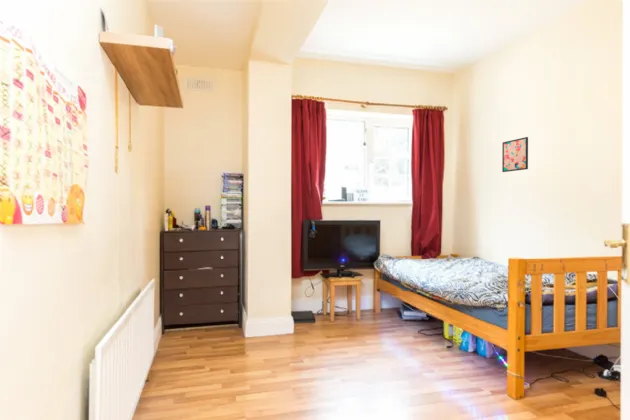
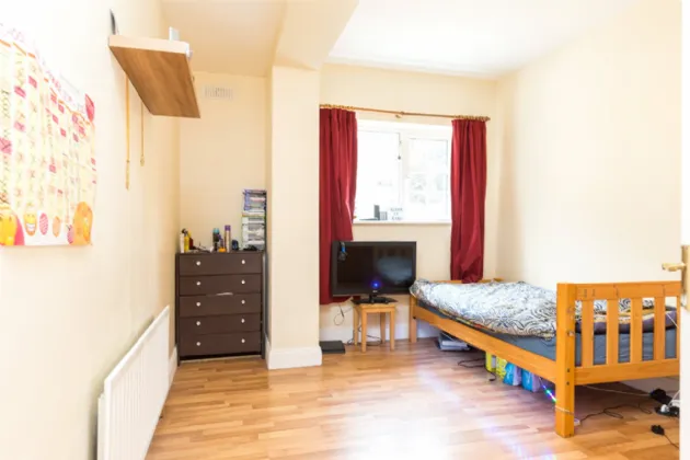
- wall art [501,136,529,173]
